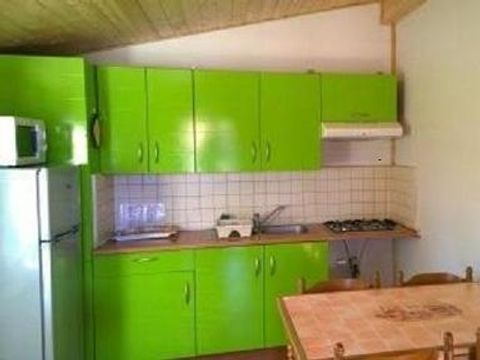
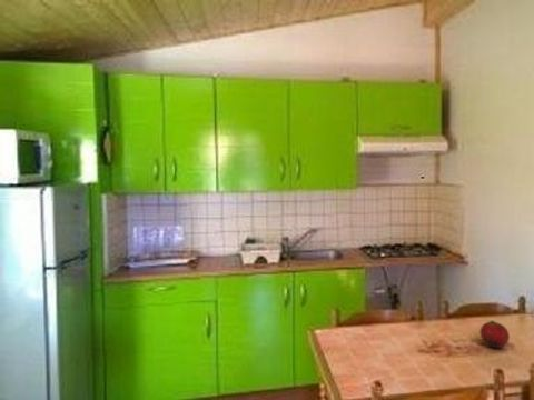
+ fruit [478,320,511,349]
